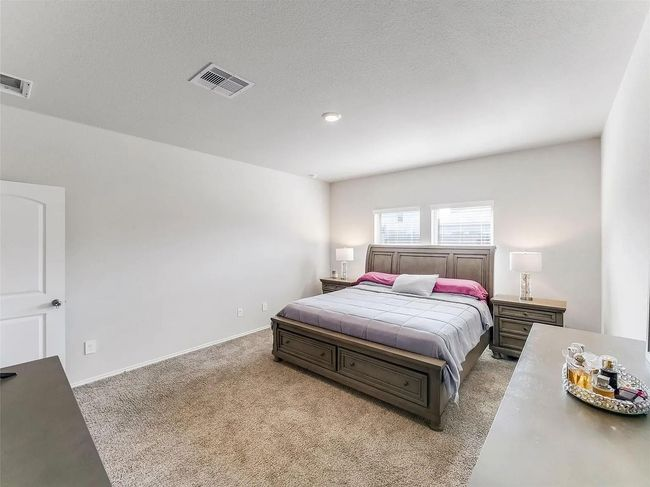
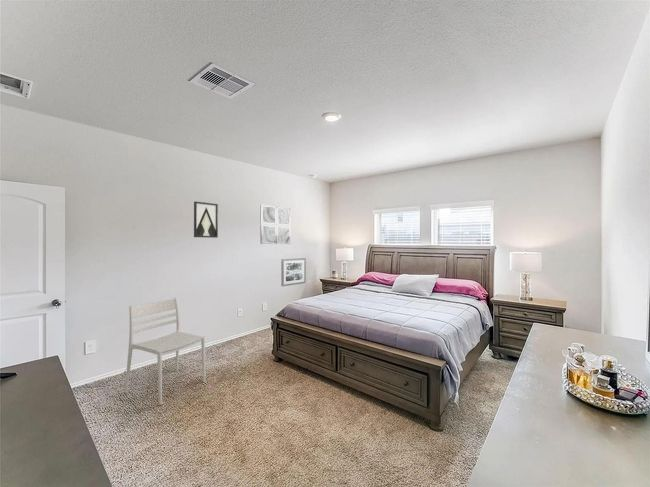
+ wall art [193,200,219,239]
+ chair [123,297,206,406]
+ wall art [259,204,291,245]
+ wall art [280,257,307,287]
